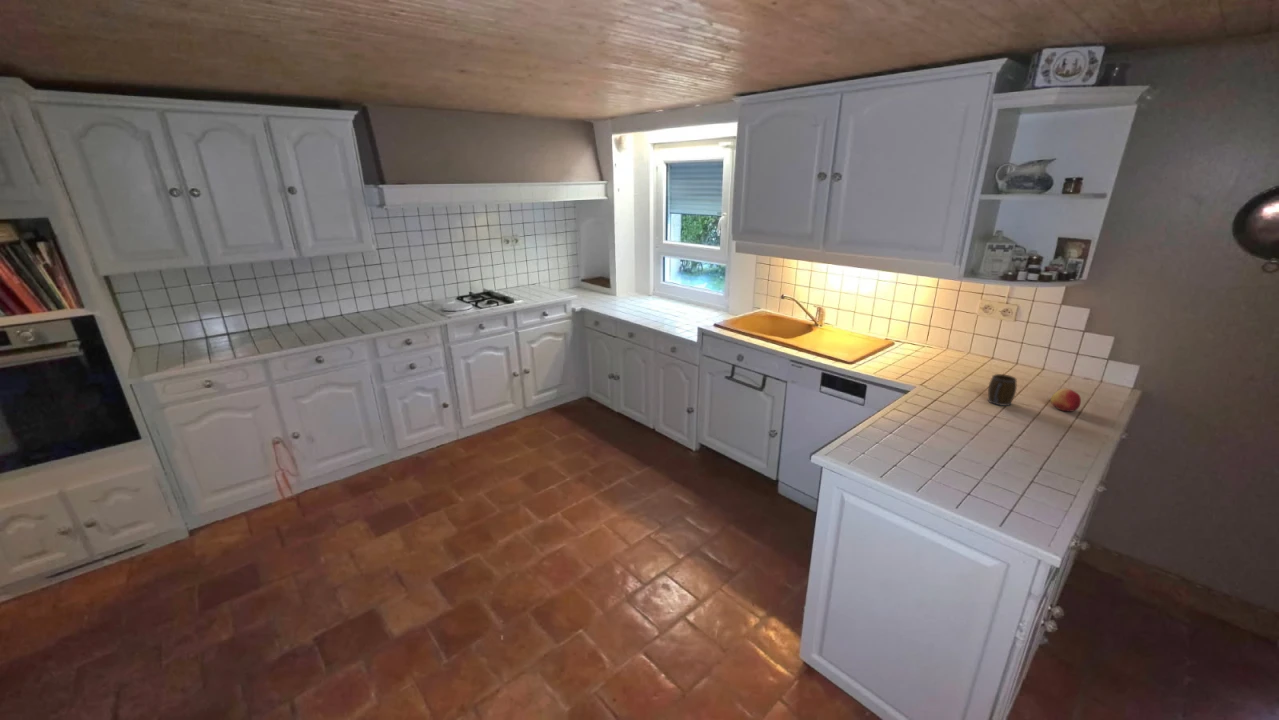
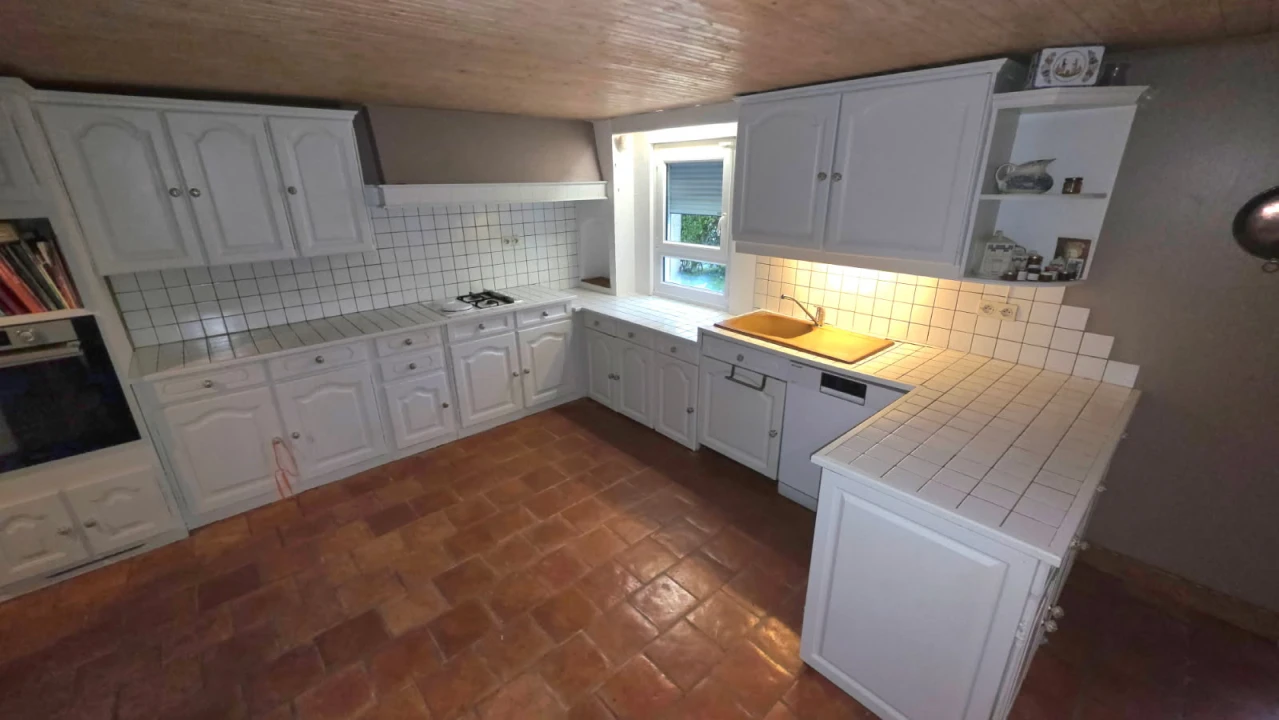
- apple [1050,387,1082,412]
- mug [987,373,1018,407]
